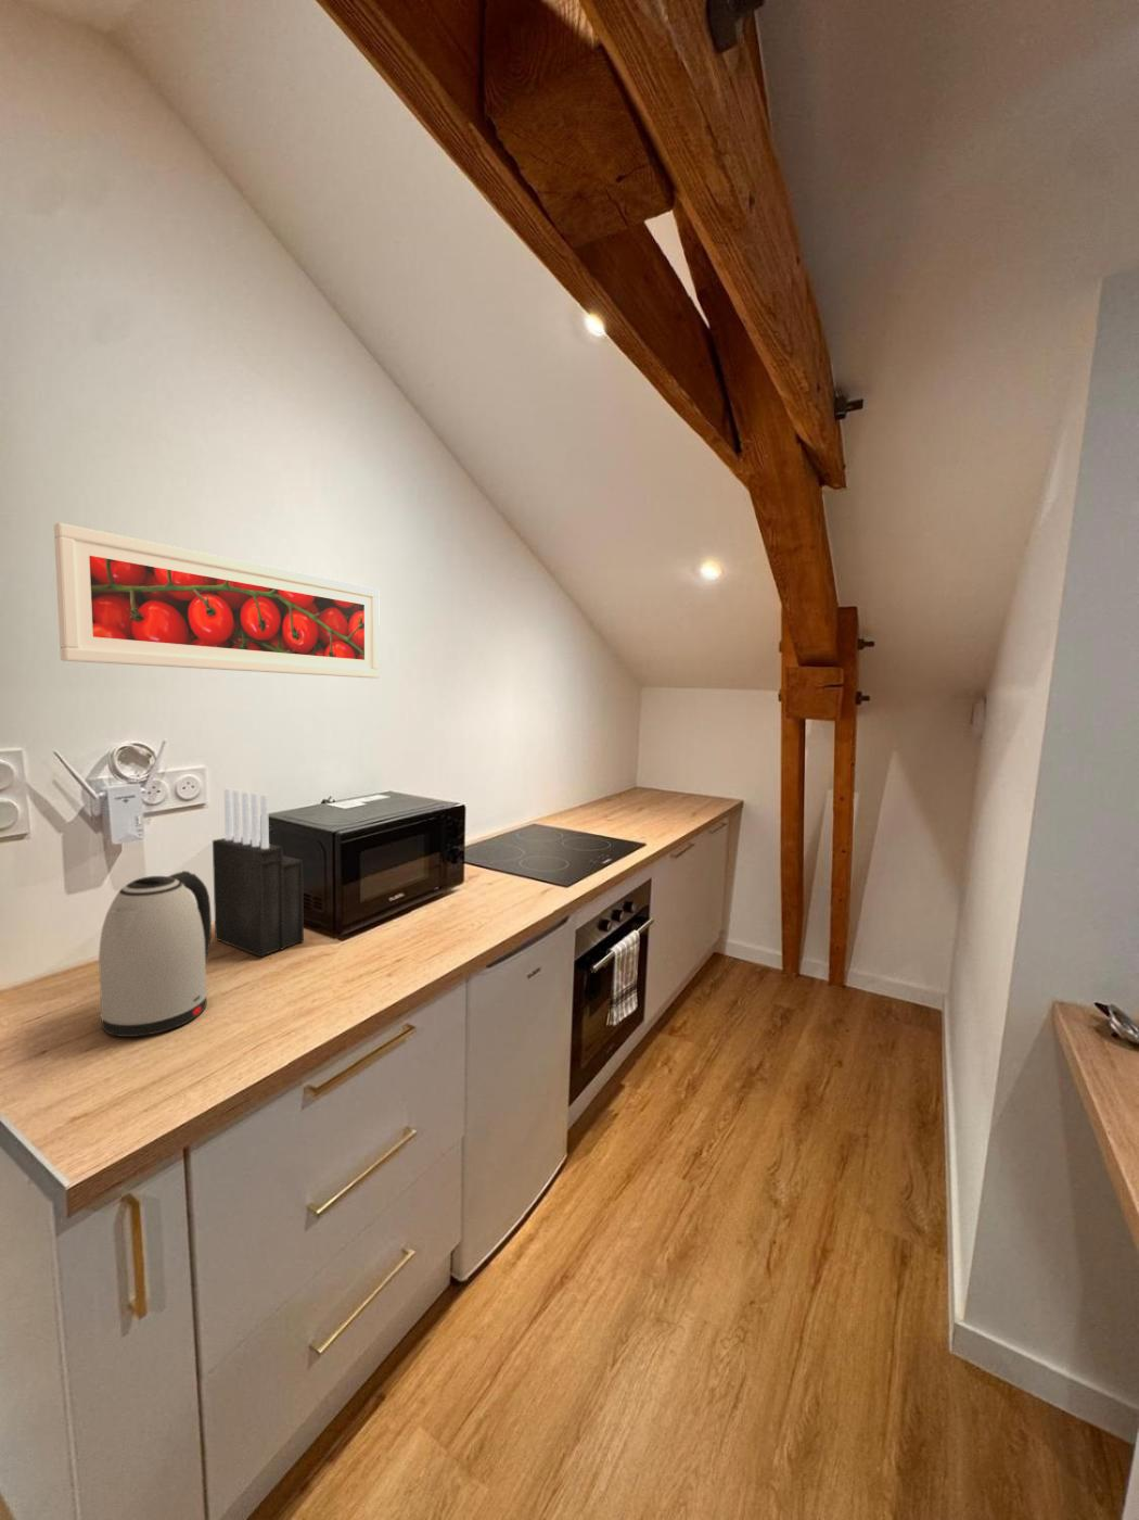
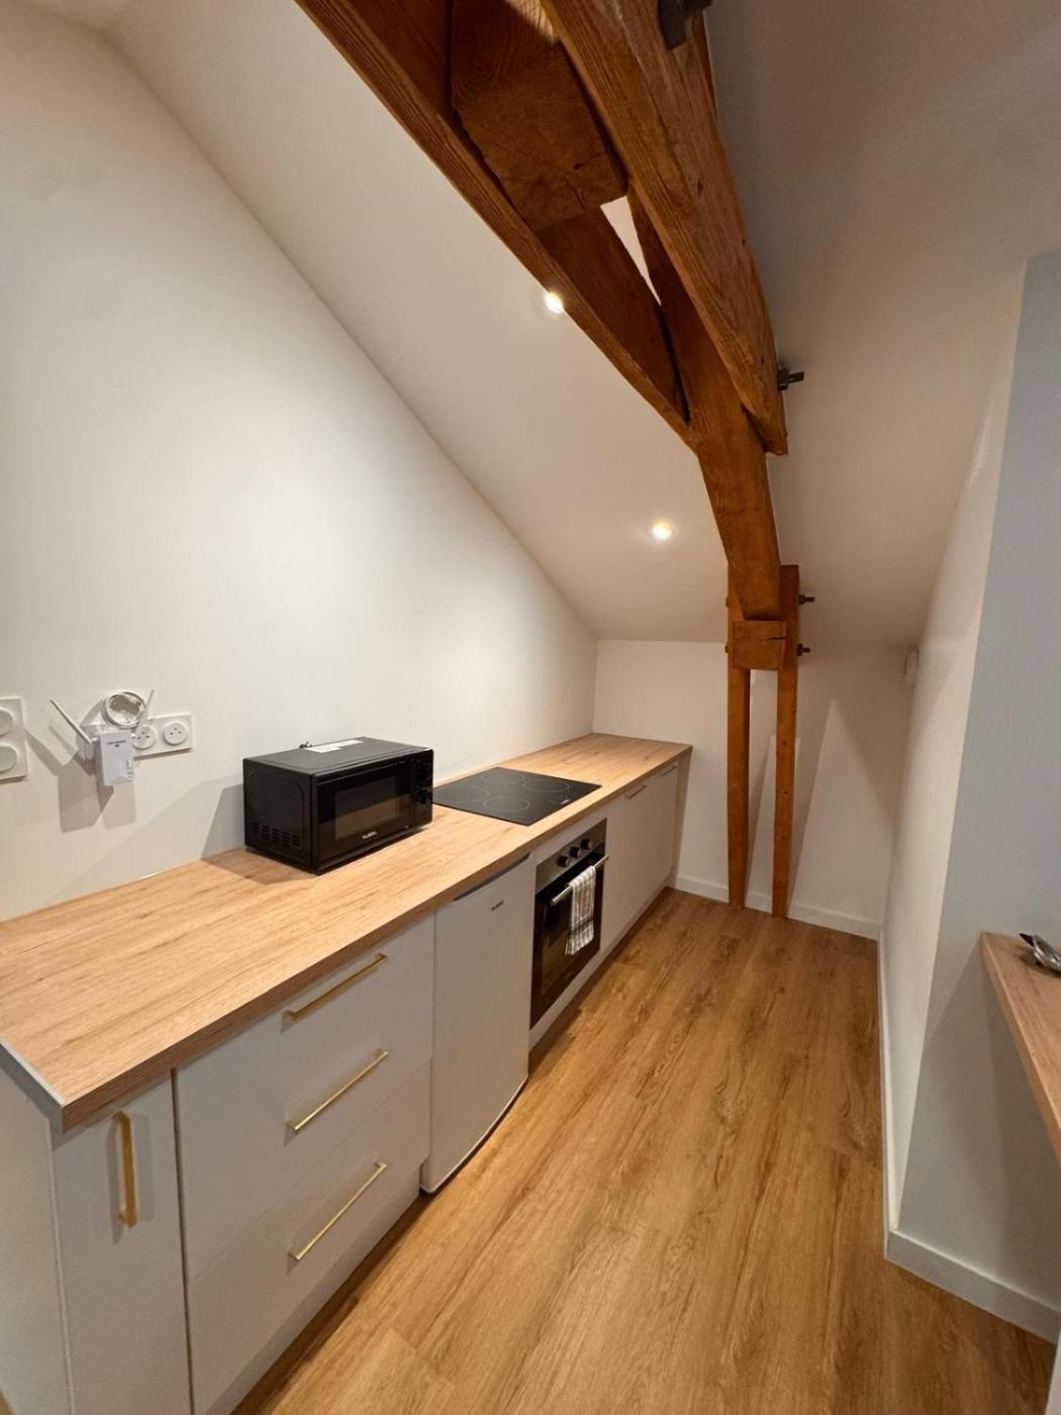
- knife block [212,788,305,957]
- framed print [53,522,380,680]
- kettle [98,870,213,1038]
